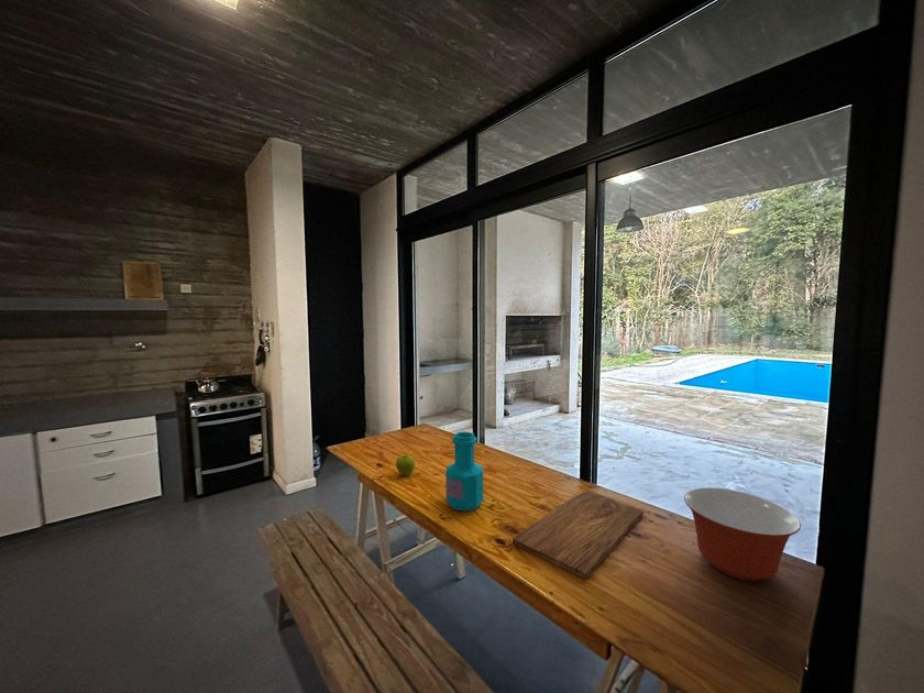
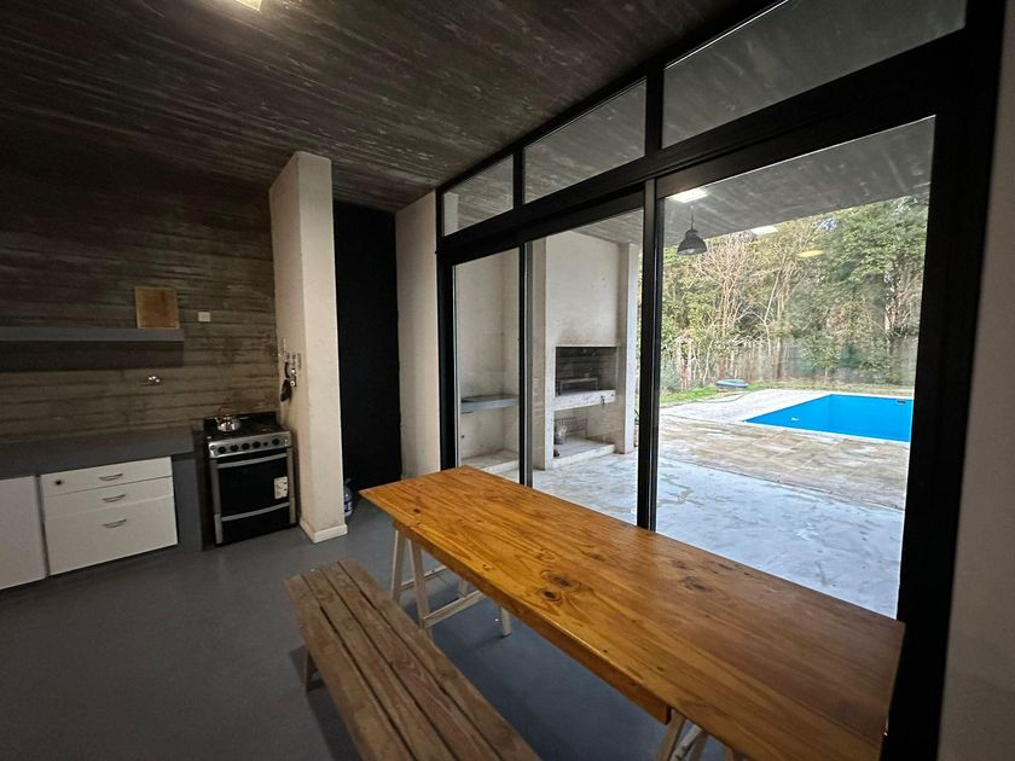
- fruit [395,454,416,476]
- mixing bowl [683,486,802,582]
- cutting board [512,490,645,580]
- bottle [444,431,484,512]
